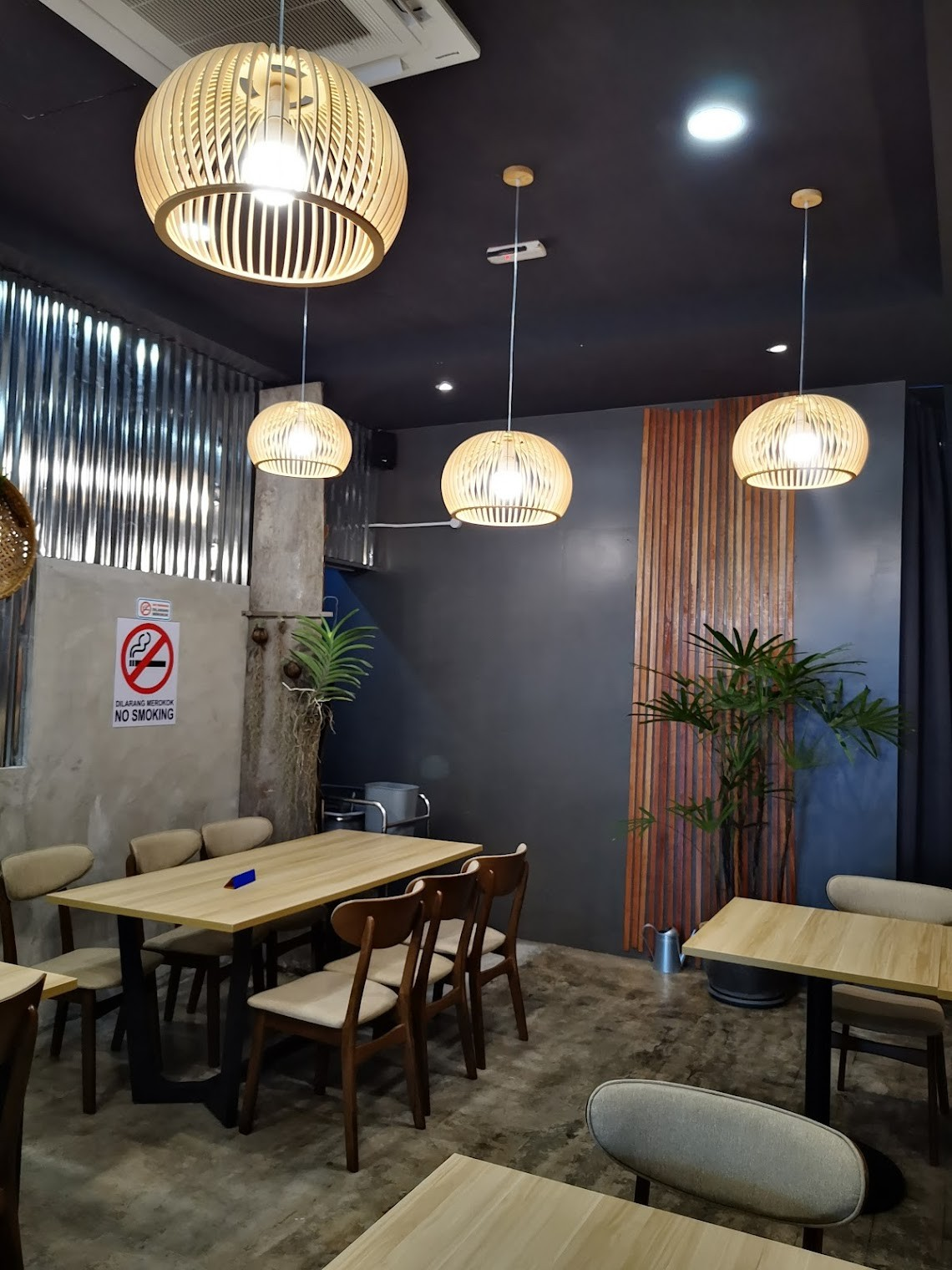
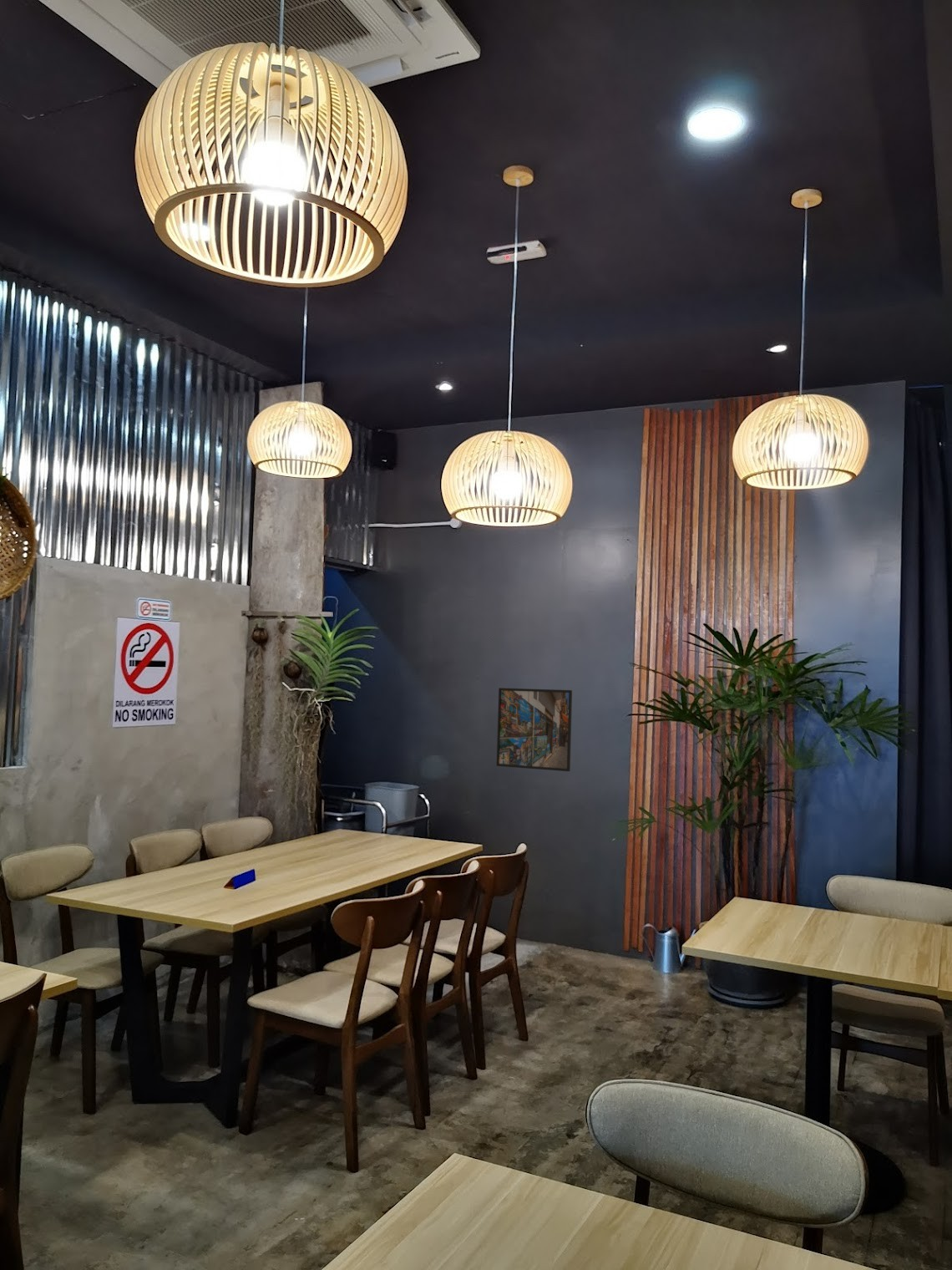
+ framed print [496,687,573,772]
